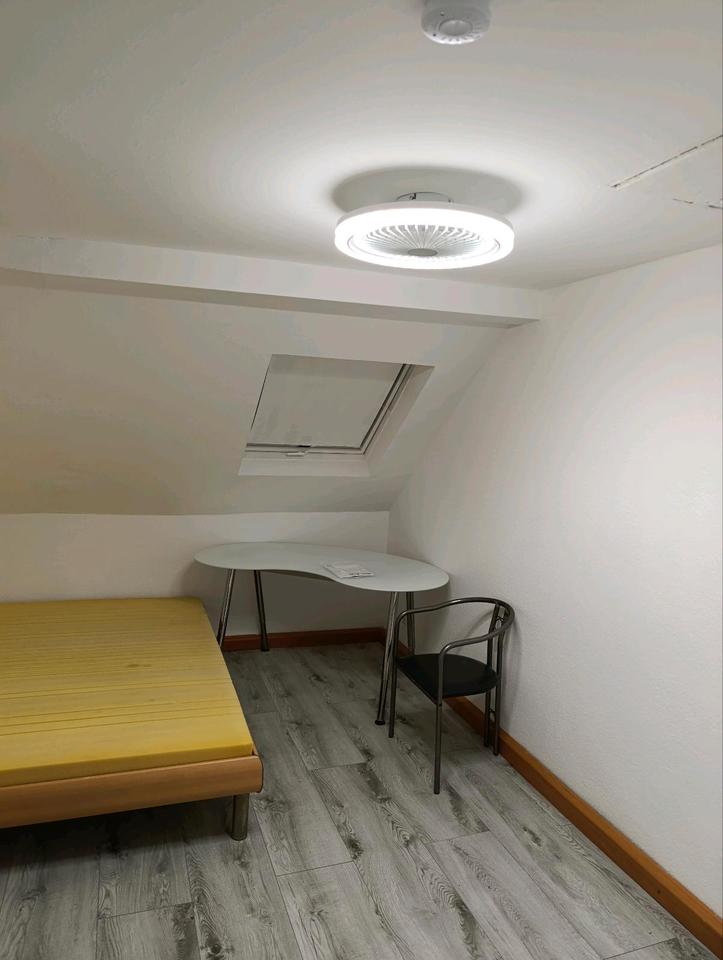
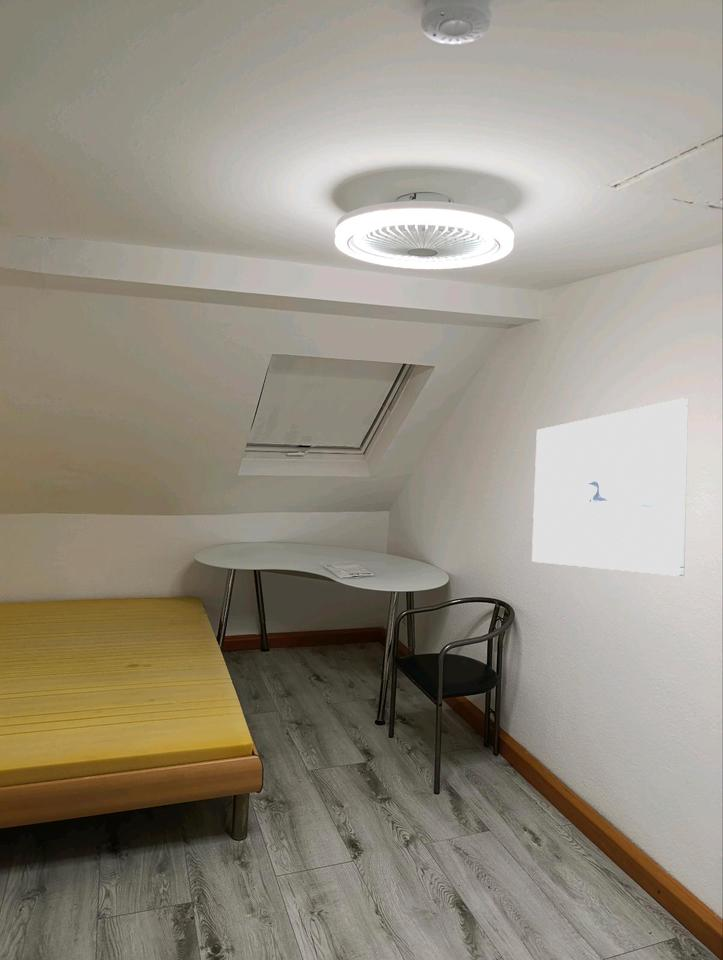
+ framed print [531,398,689,577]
